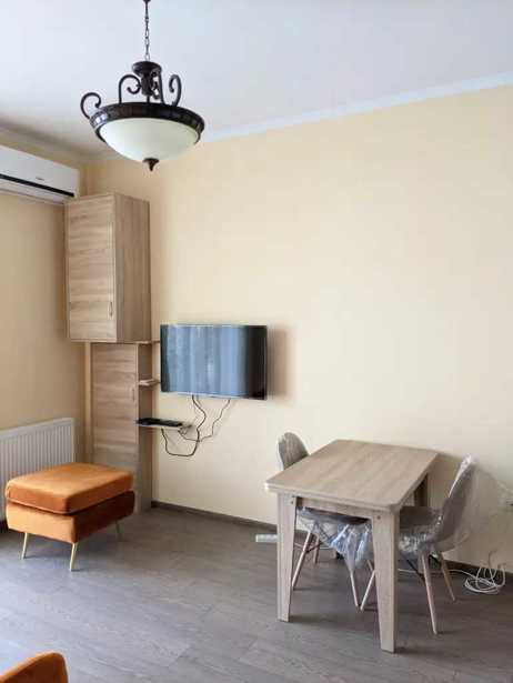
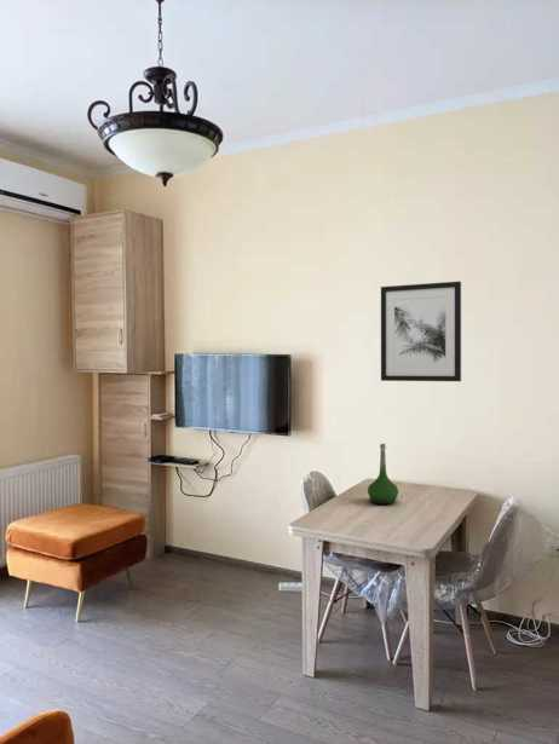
+ vase [367,443,399,506]
+ wall art [380,281,462,382]
